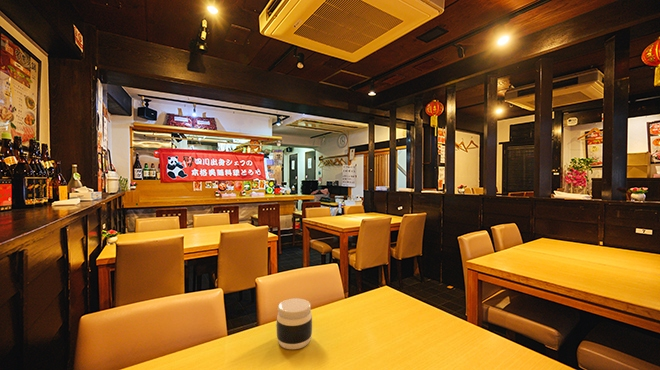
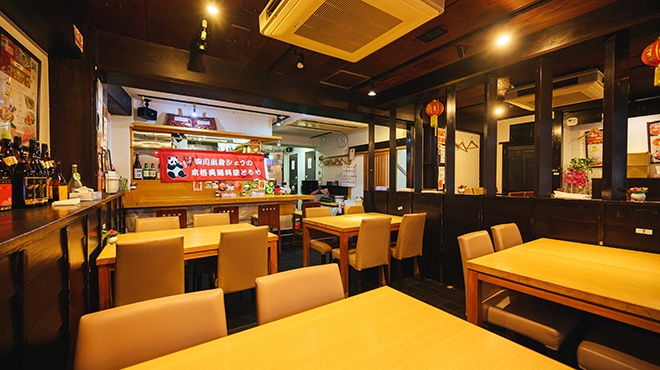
- jar [276,297,313,350]
